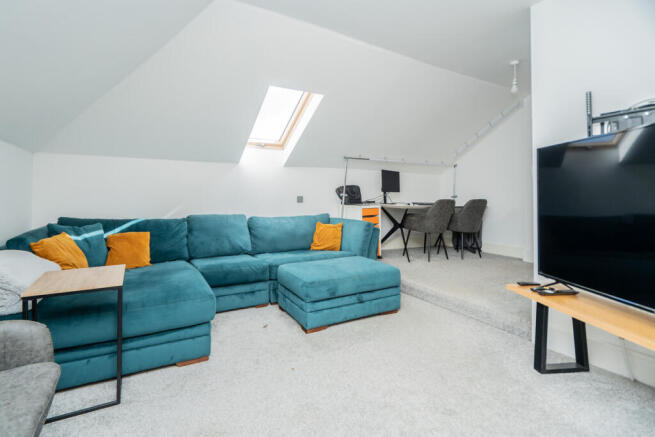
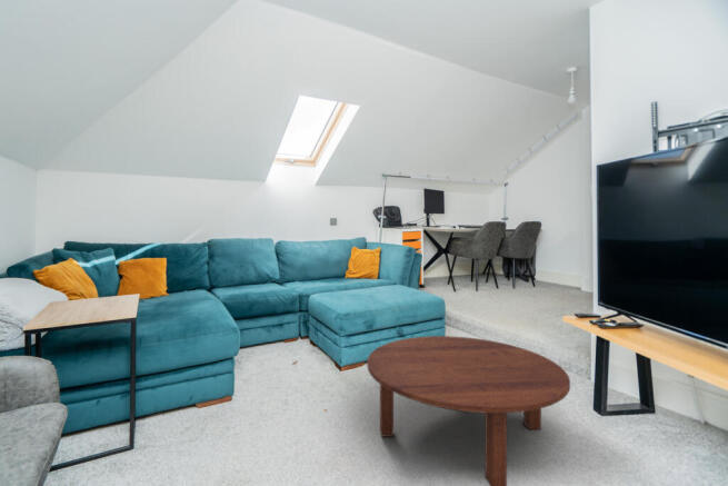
+ coffee table [366,335,571,486]
